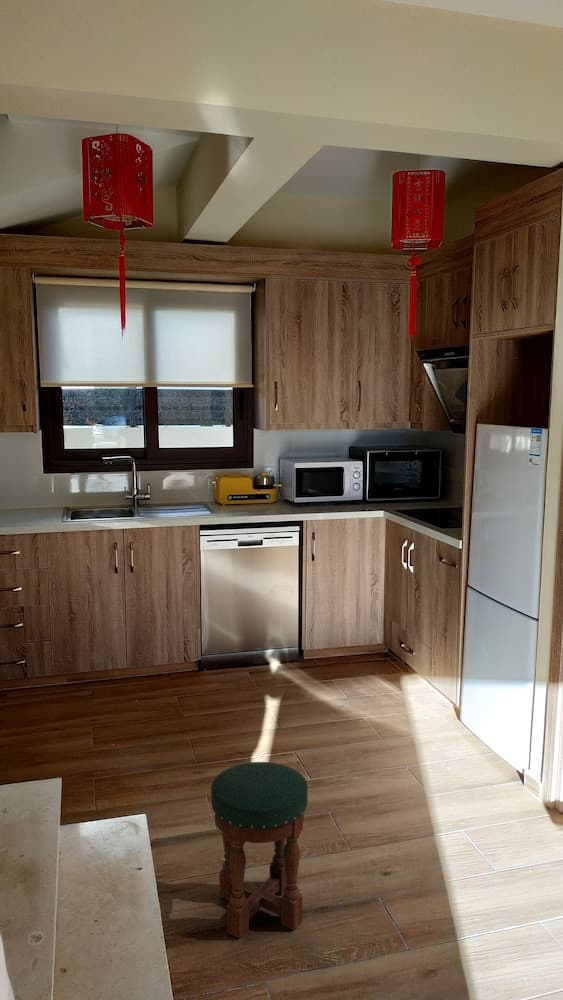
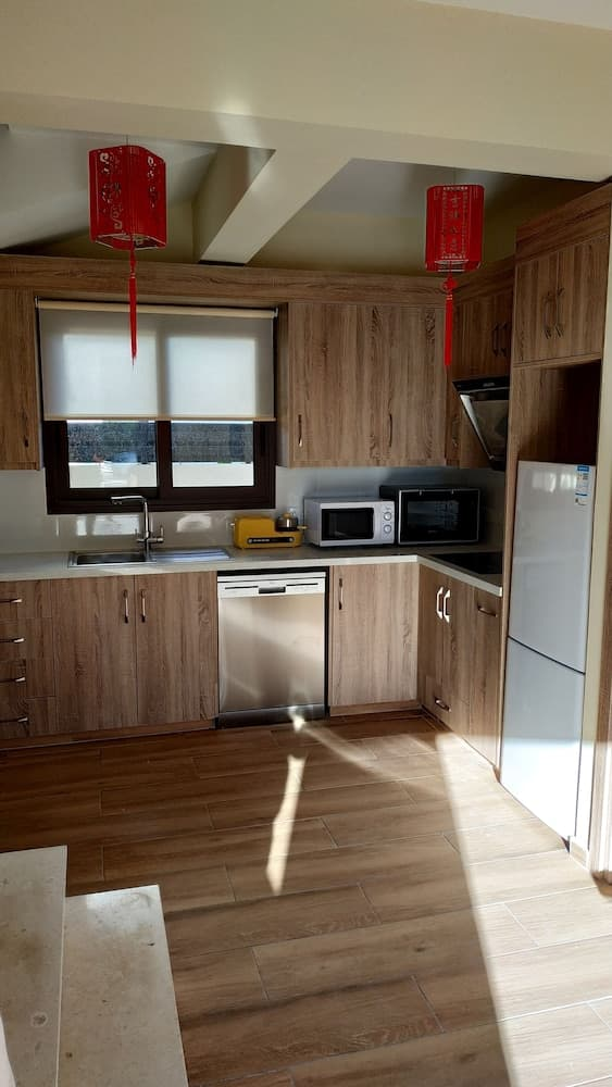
- stool [210,761,309,940]
